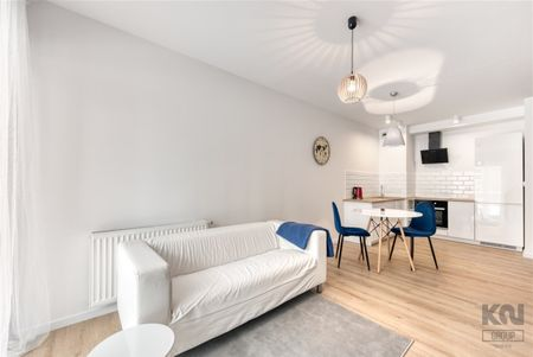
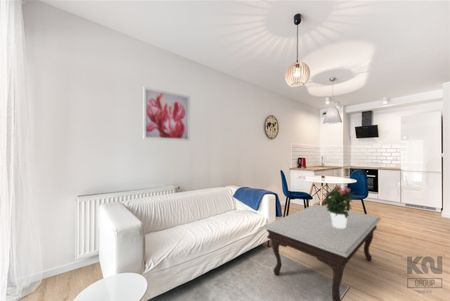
+ coffee table [261,203,382,301]
+ potted flower [320,185,359,228]
+ wall art [142,86,191,142]
